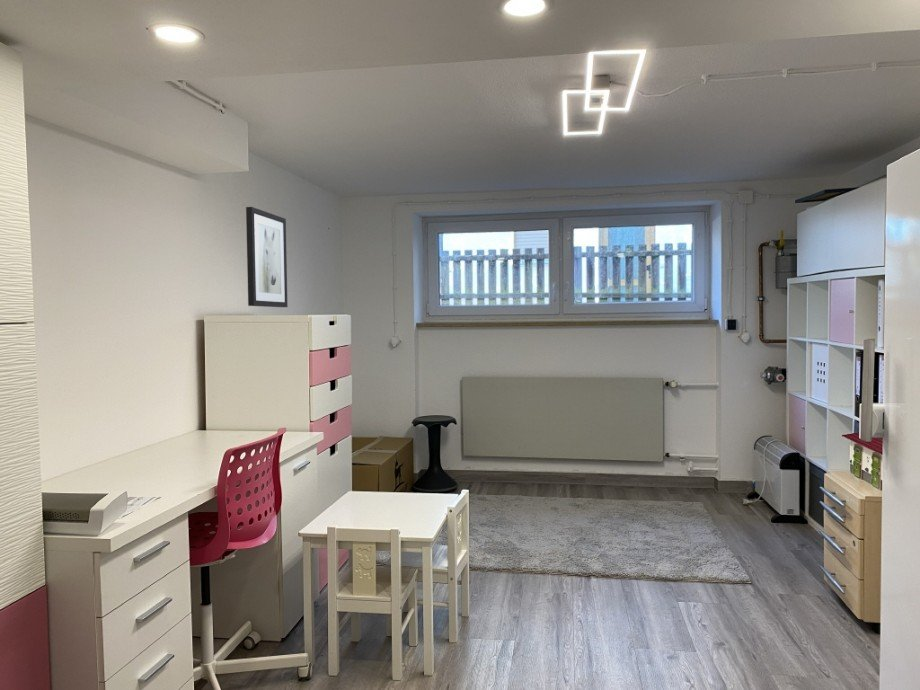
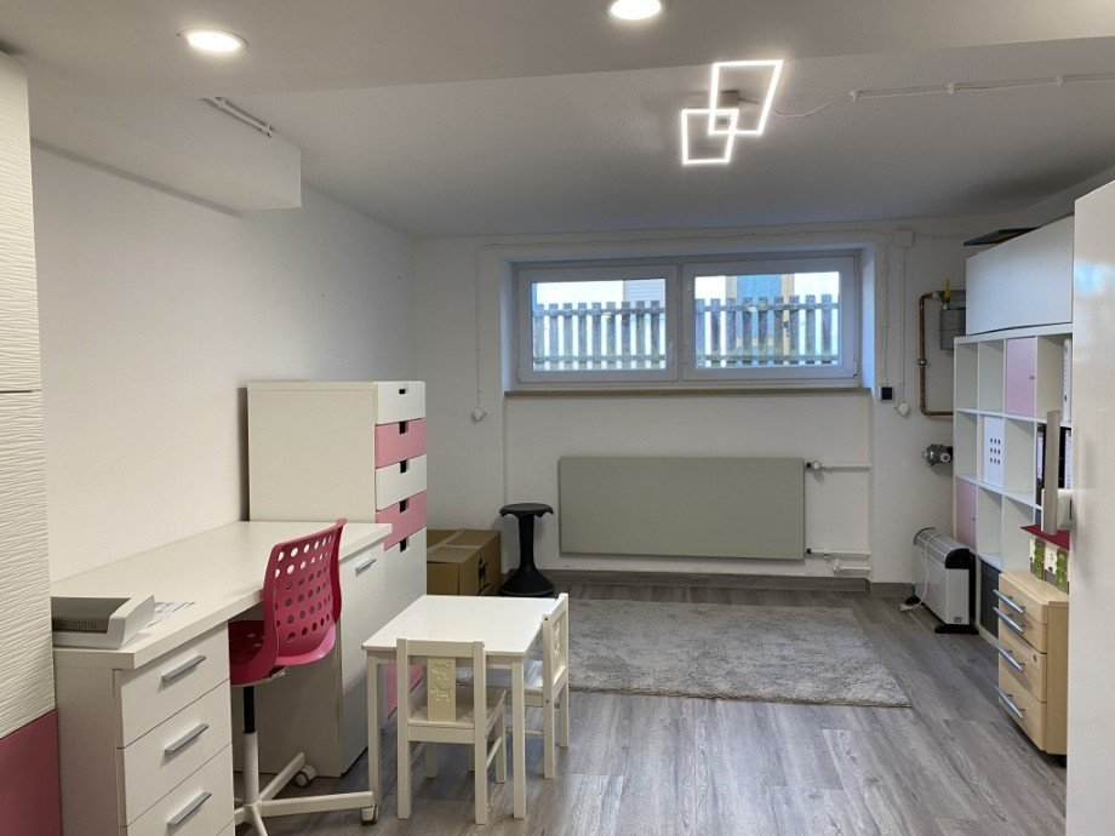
- wall art [245,206,289,308]
